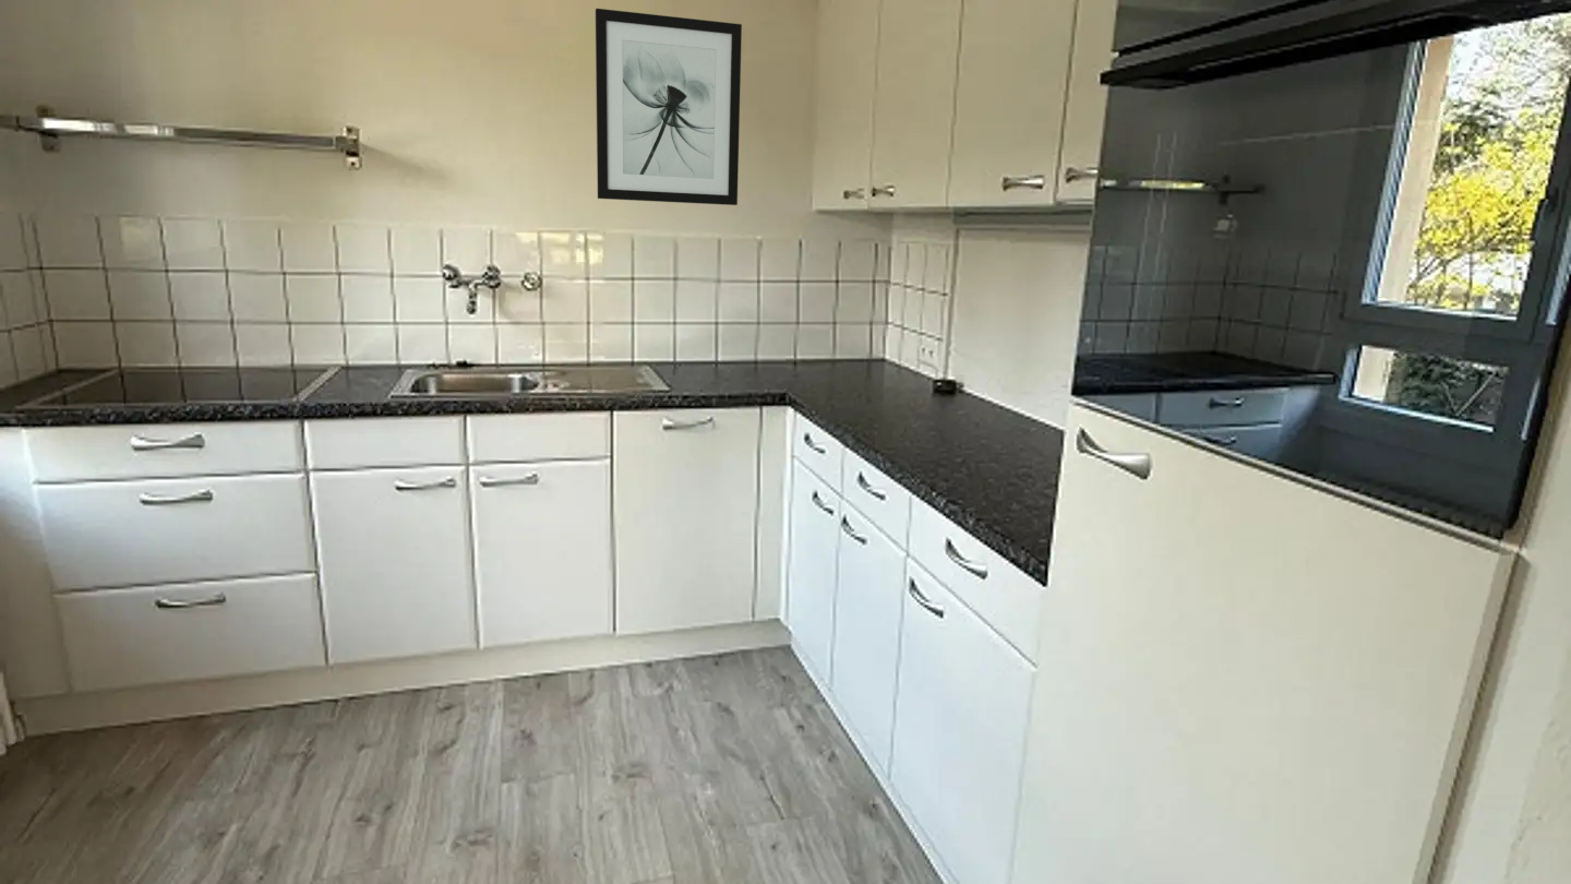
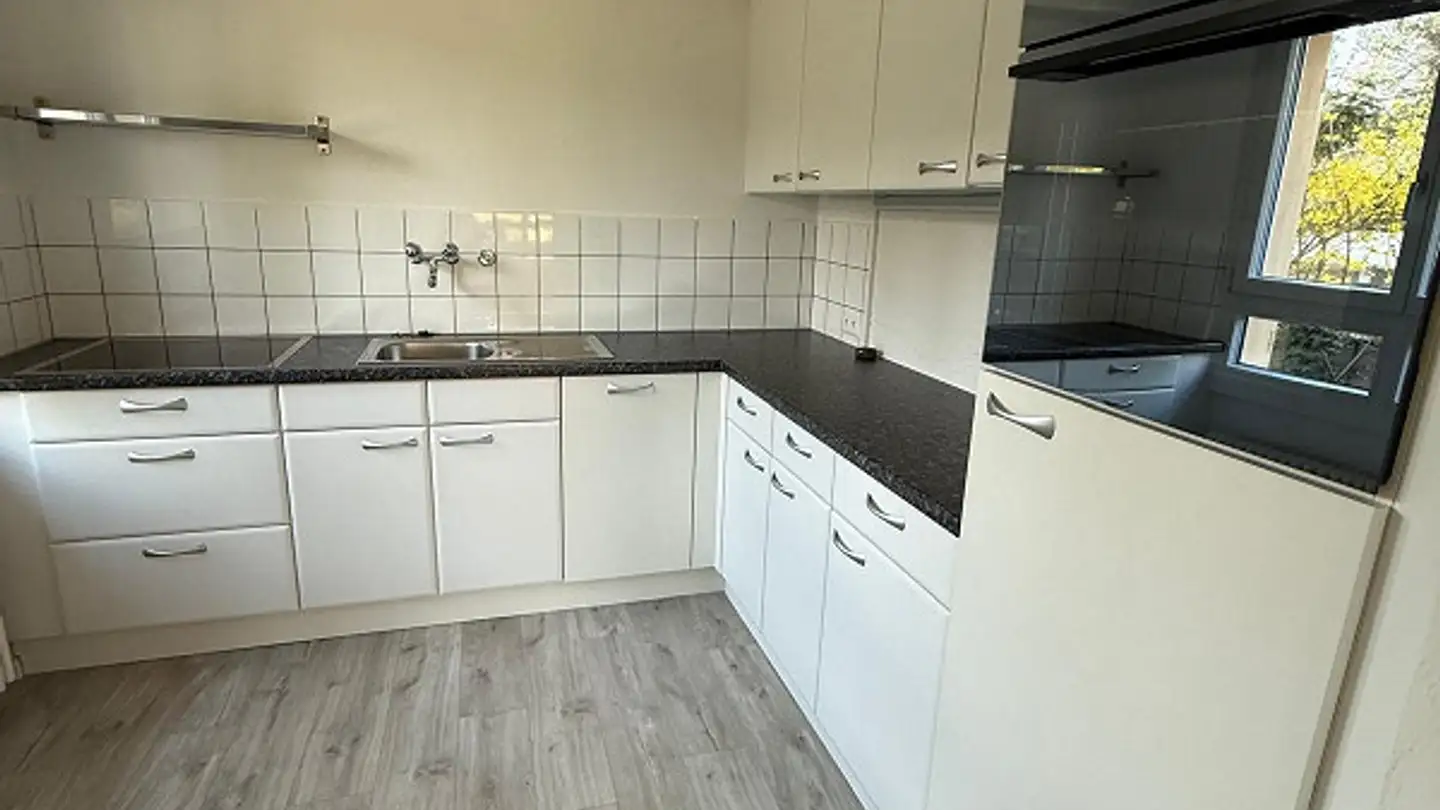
- wall art [595,8,743,206]
